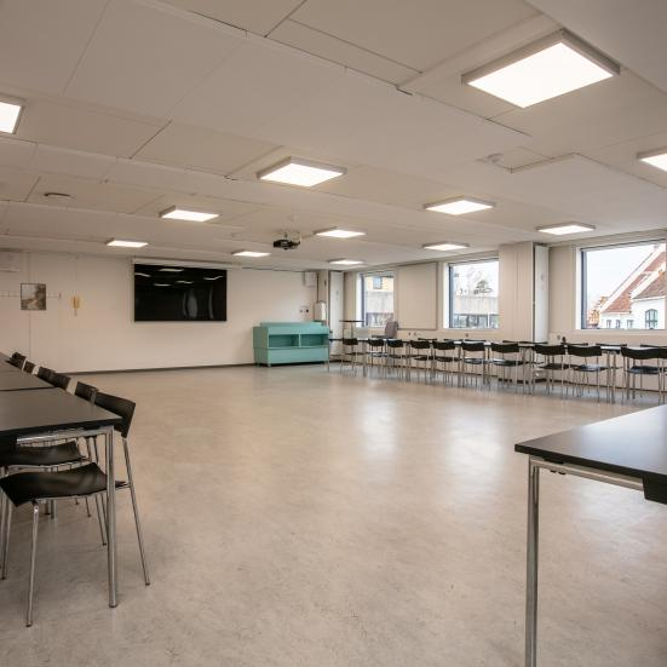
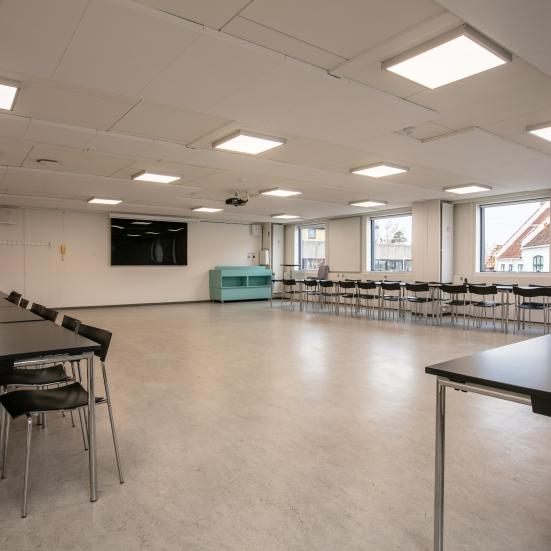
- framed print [19,282,47,311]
